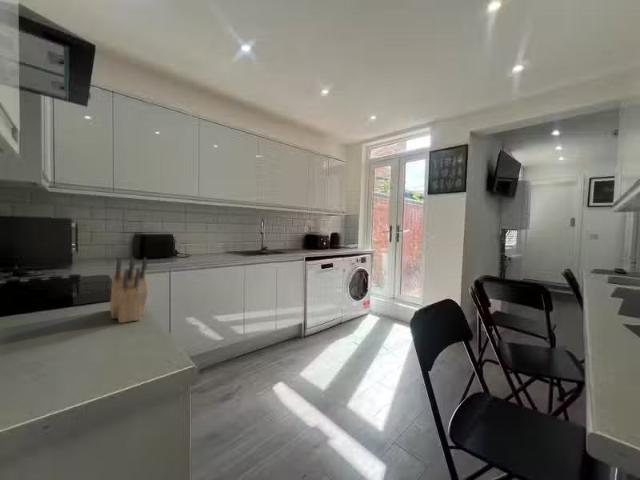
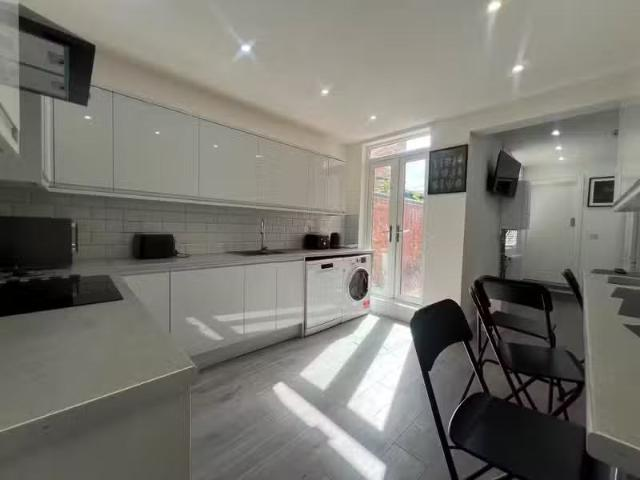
- knife block [109,256,149,324]
